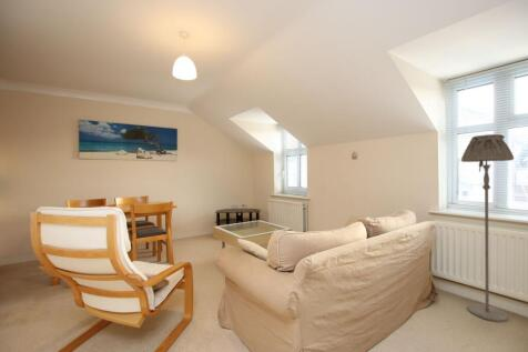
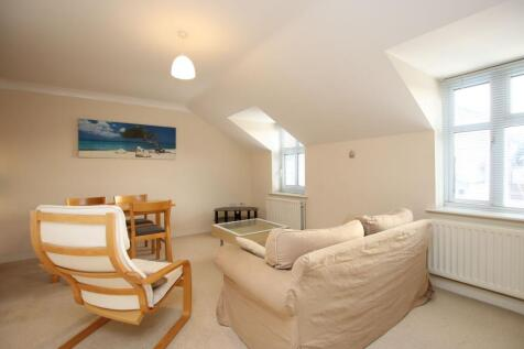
- floor lamp [460,133,515,323]
